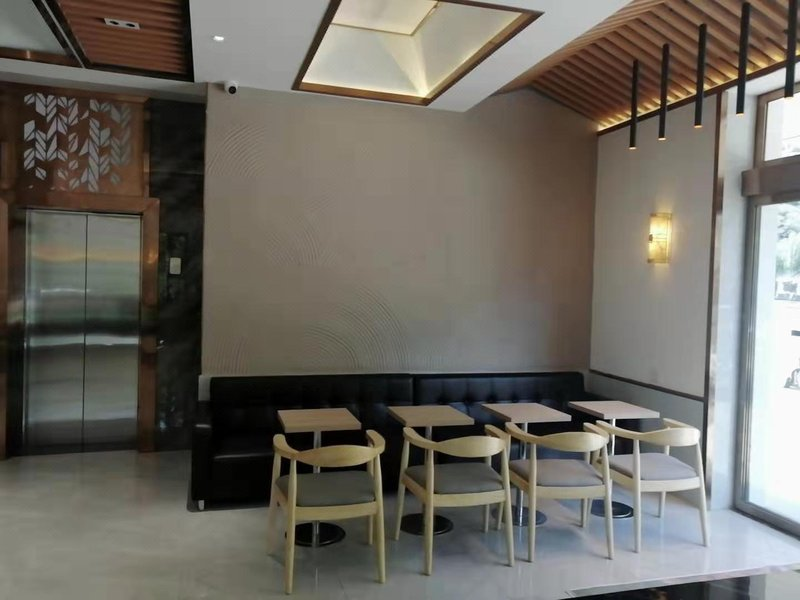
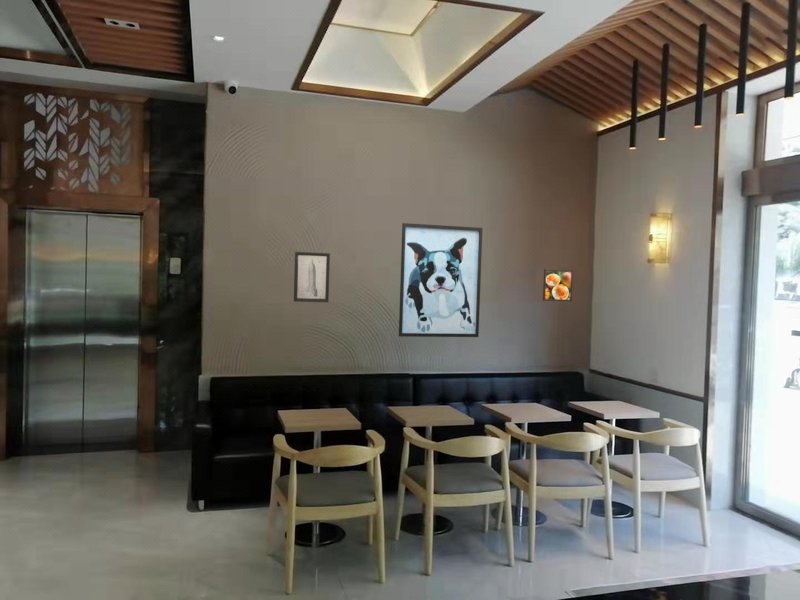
+ wall art [293,251,331,303]
+ wall art [398,222,483,338]
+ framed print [542,268,574,302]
